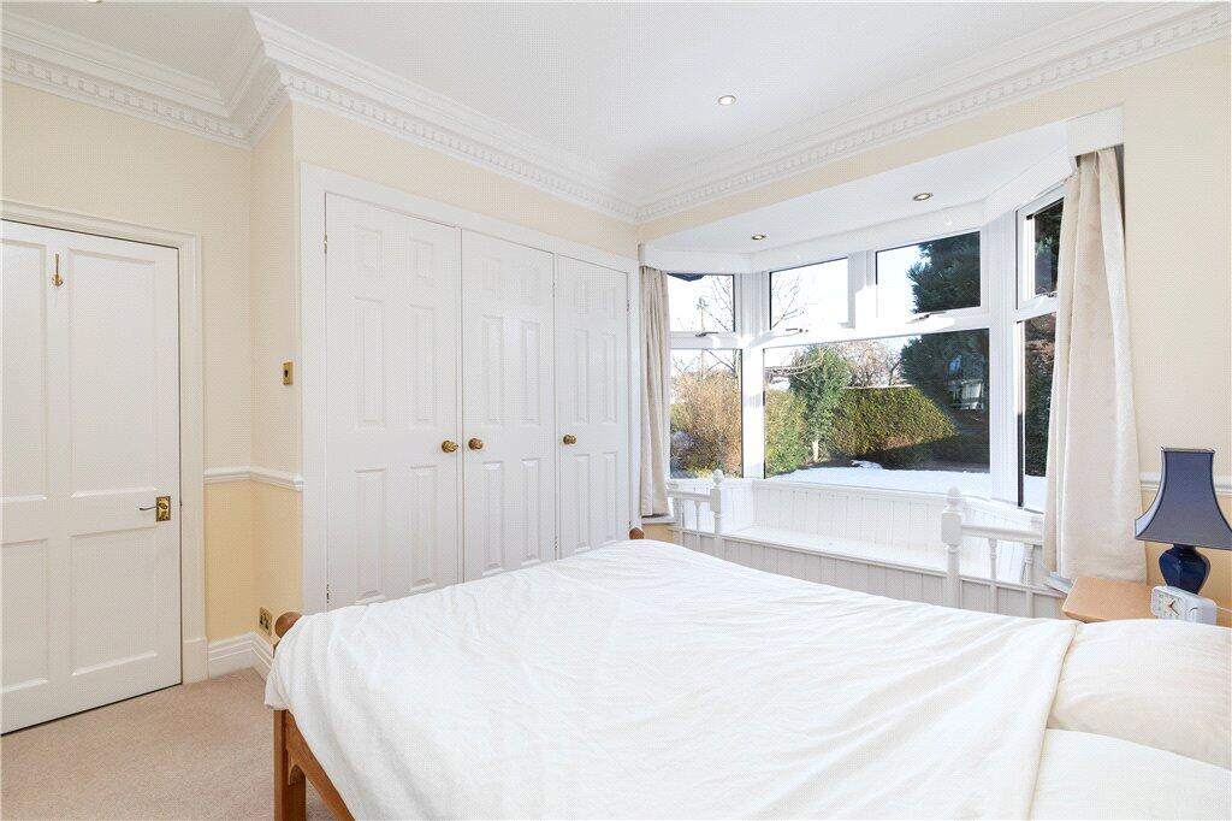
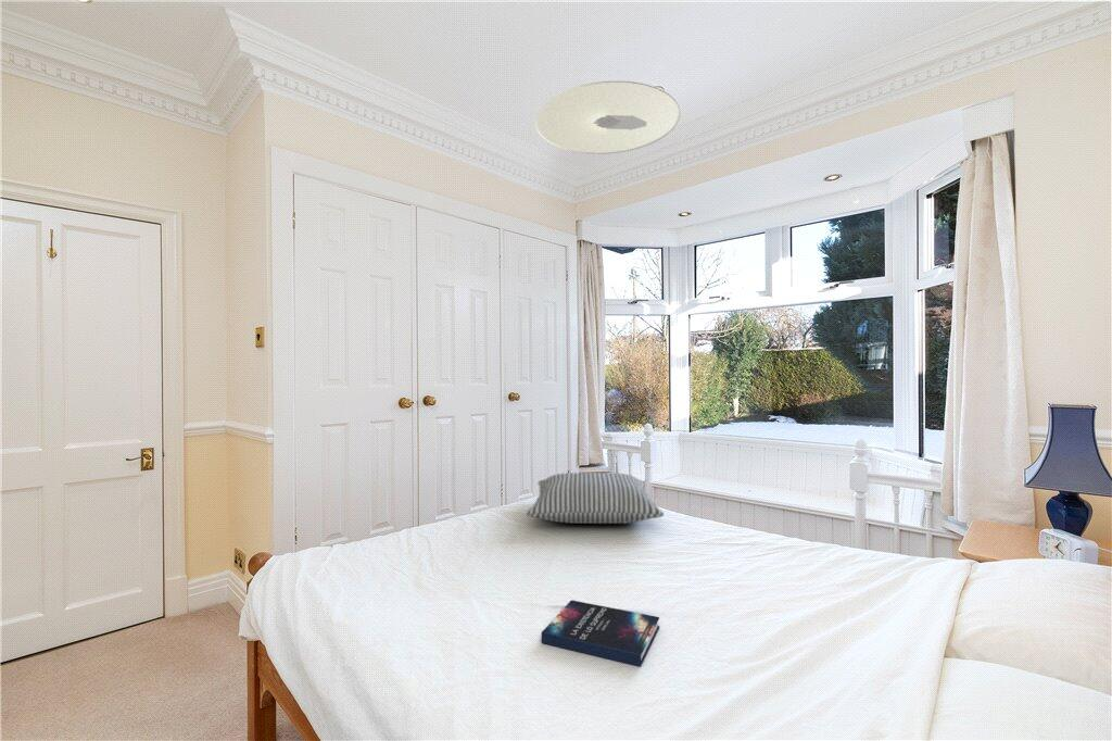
+ pillow [526,472,665,525]
+ hardback book [541,599,660,667]
+ ceiling light [534,80,681,155]
